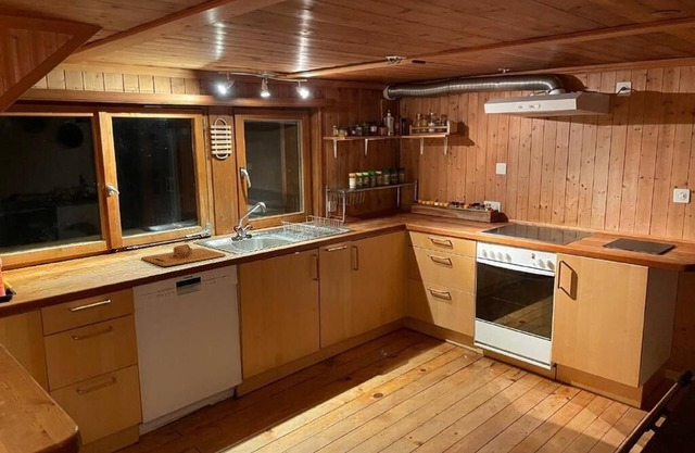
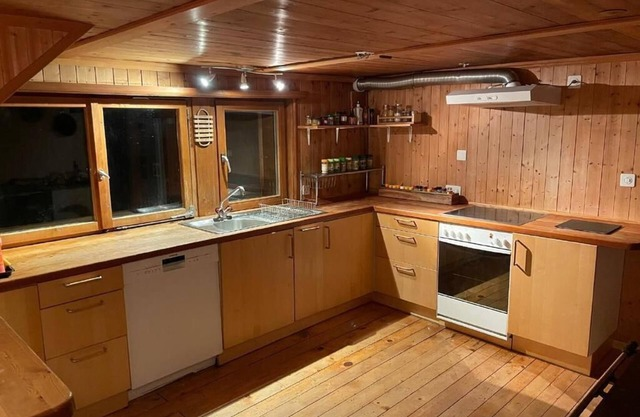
- cutting board [140,243,227,267]
